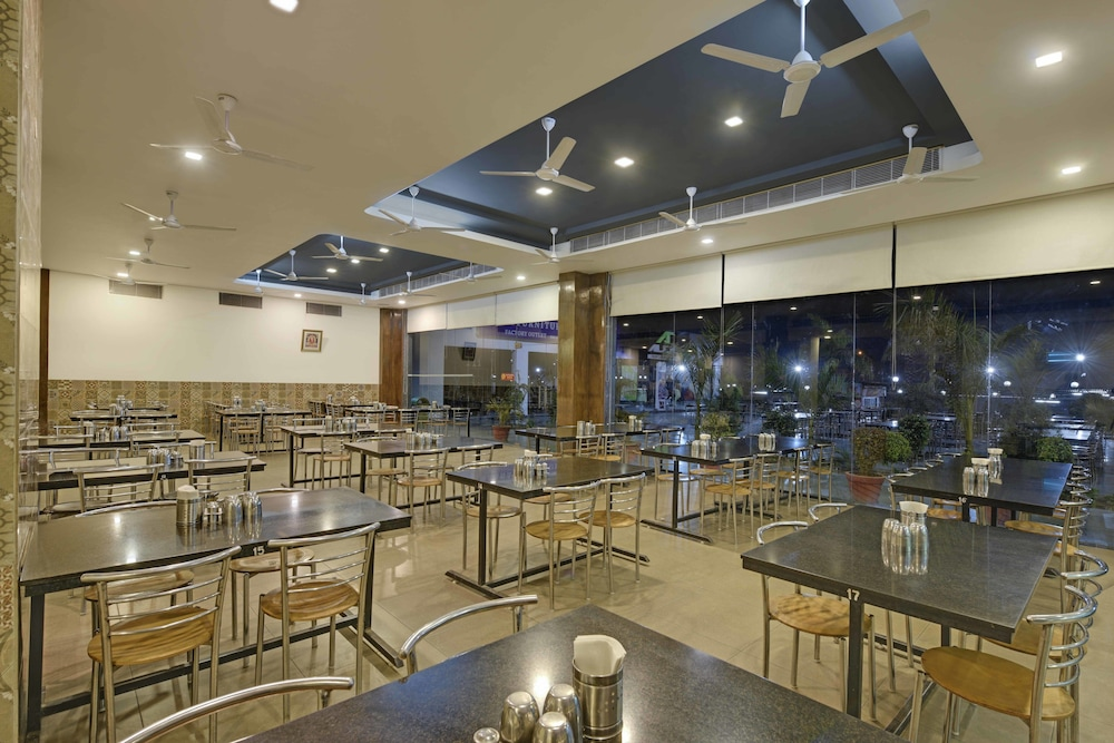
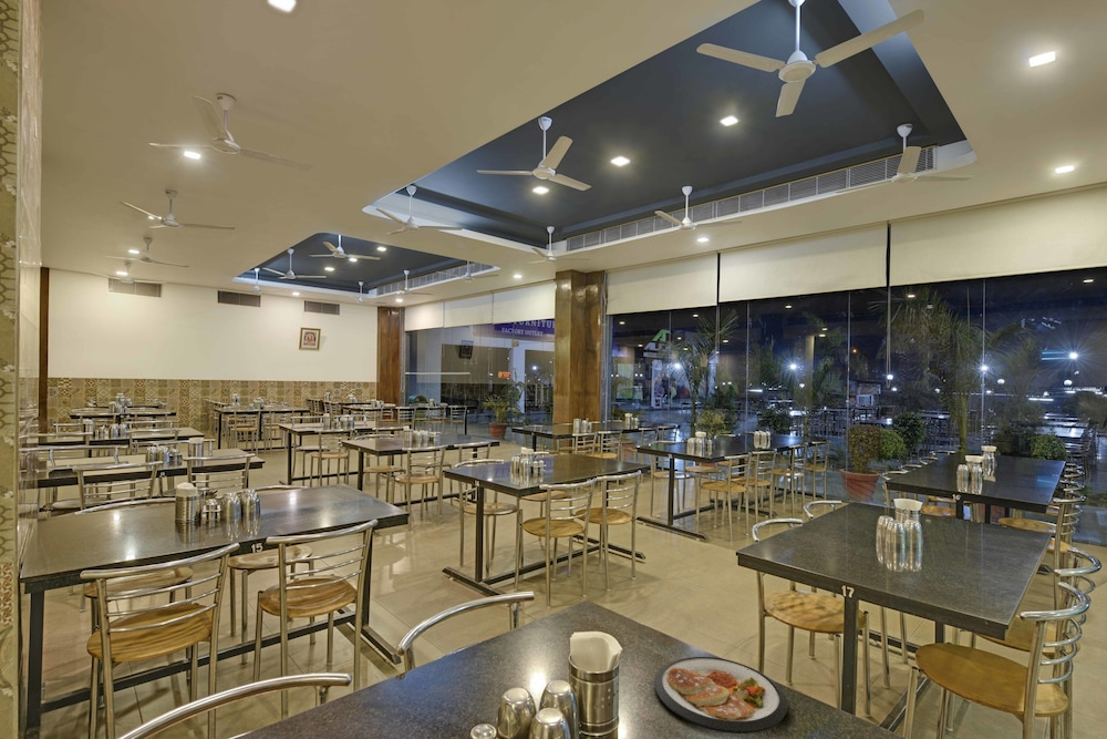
+ dish [653,656,789,735]
